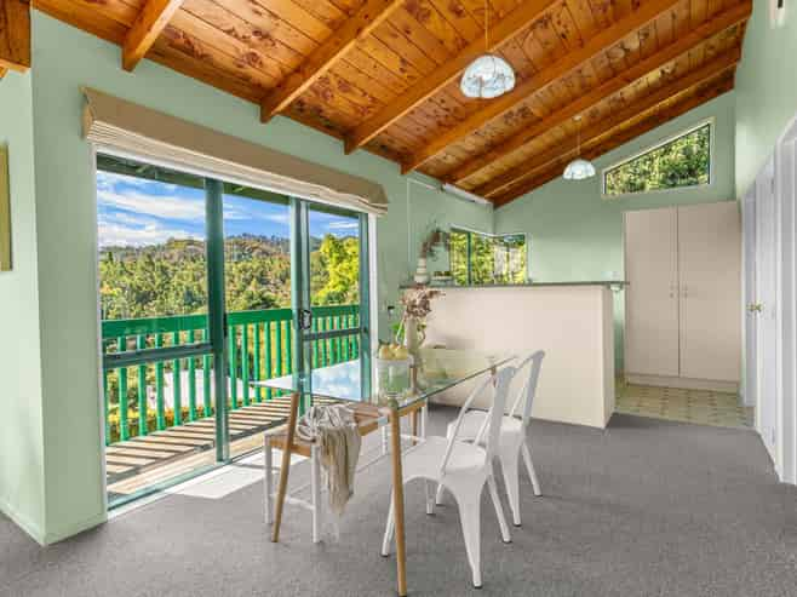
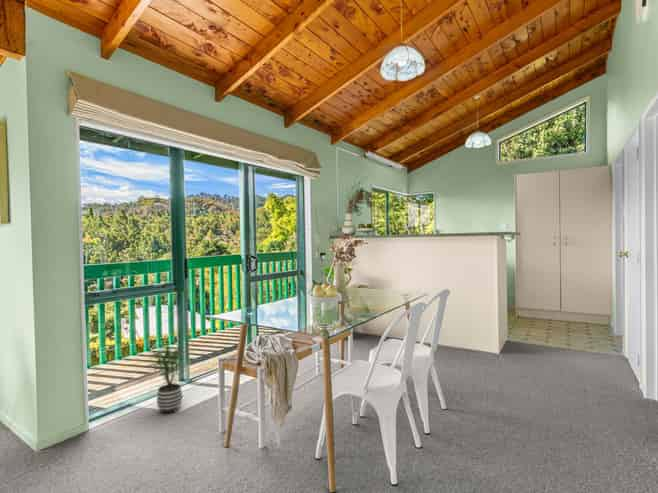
+ potted plant [145,343,192,414]
